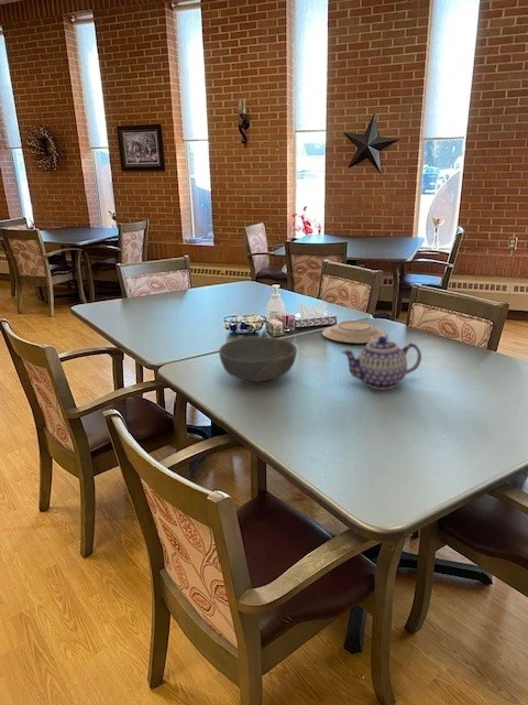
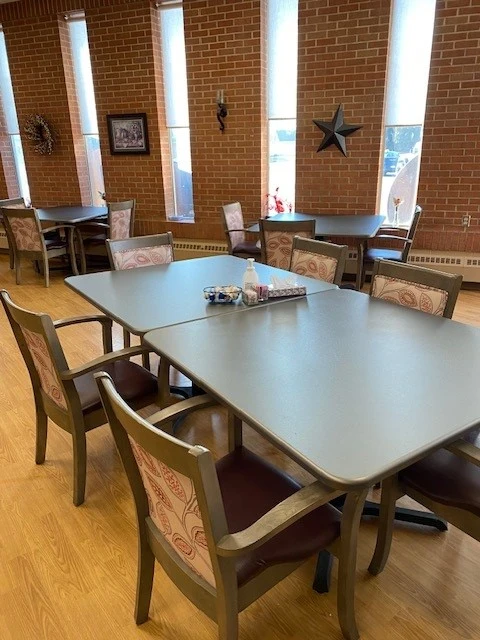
- teapot [341,336,422,390]
- bowl [218,336,298,382]
- plate [321,319,387,344]
